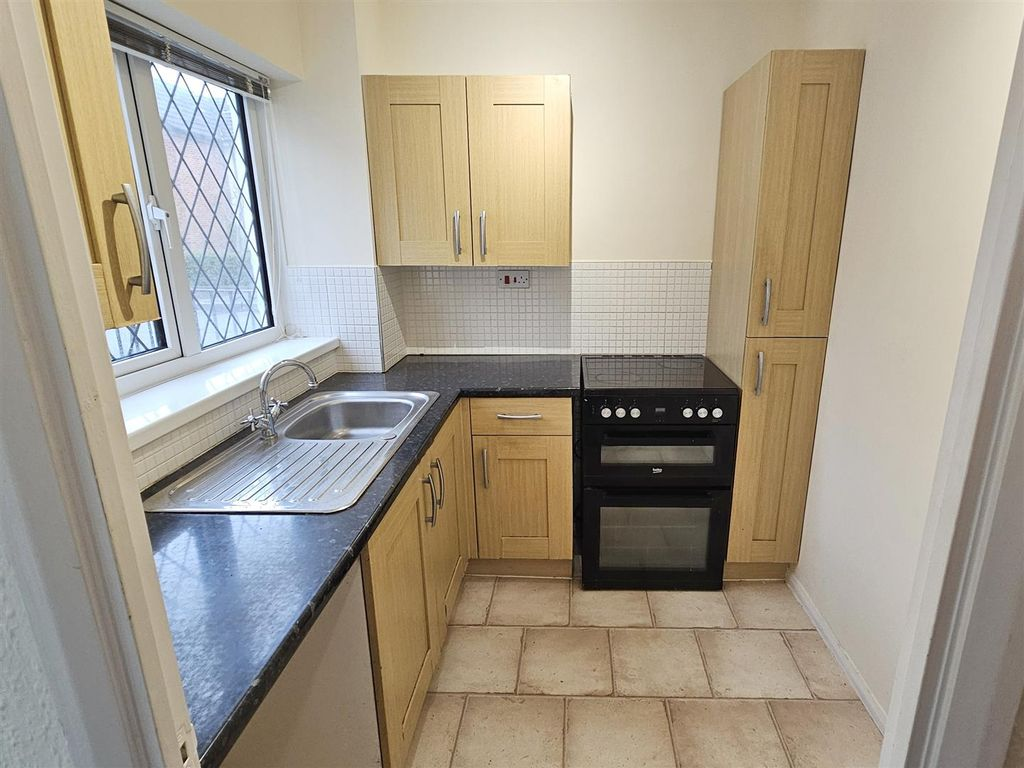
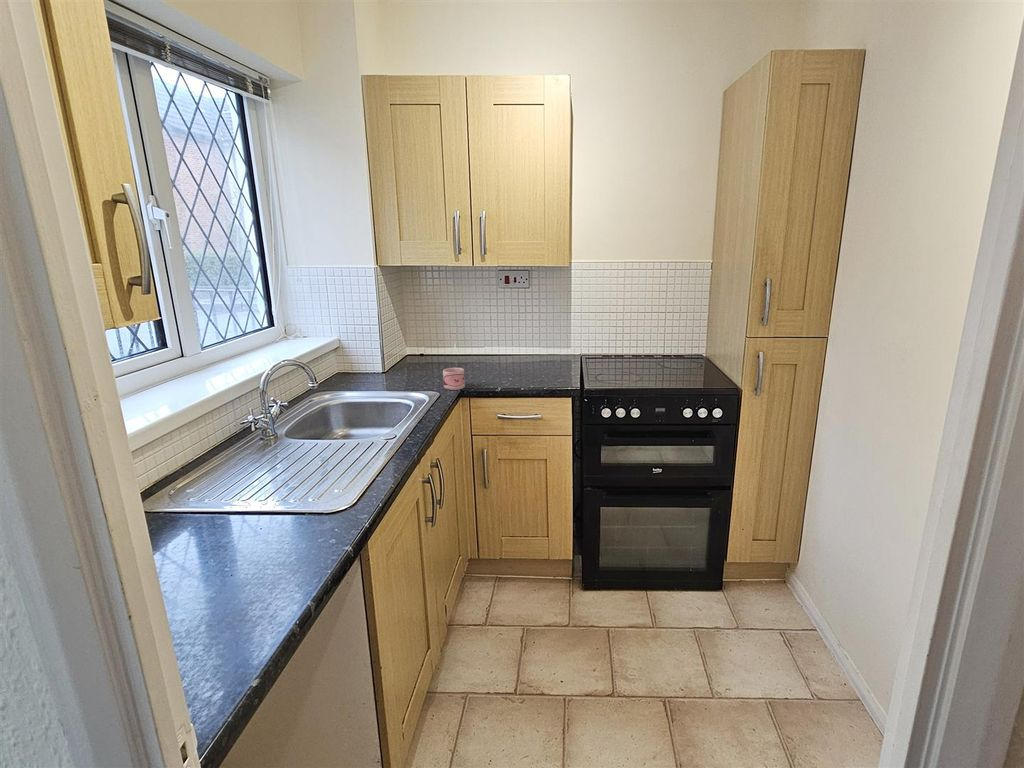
+ mug [442,367,466,391]
